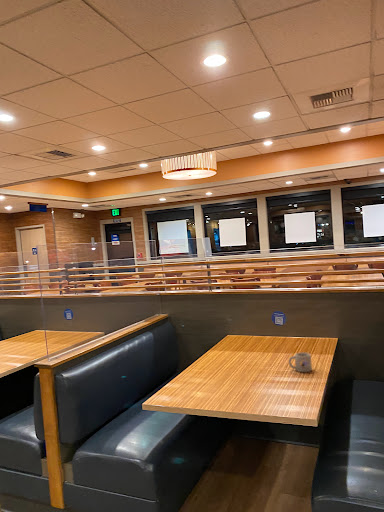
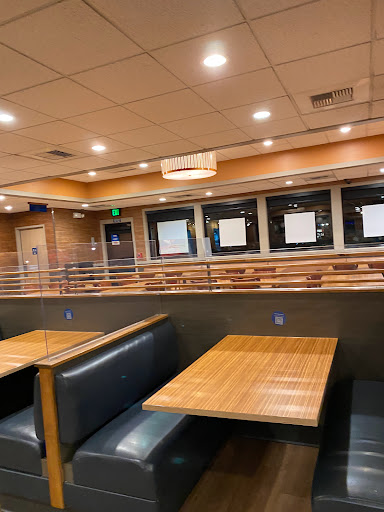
- mug [288,351,313,373]
